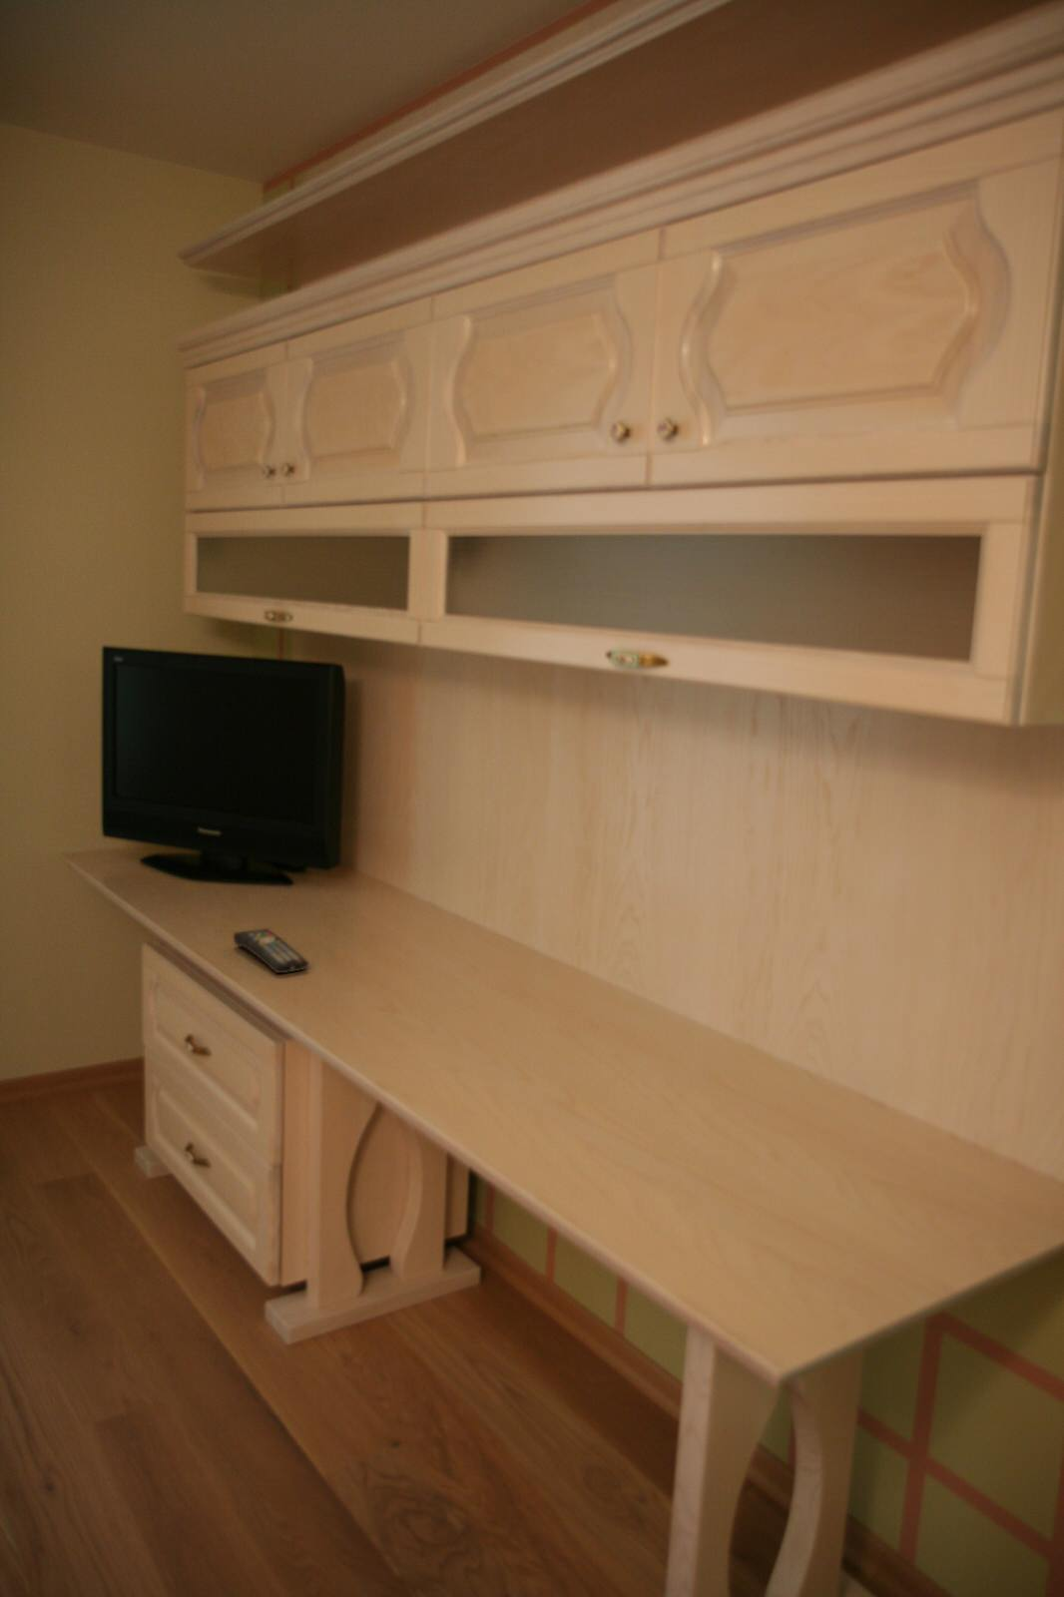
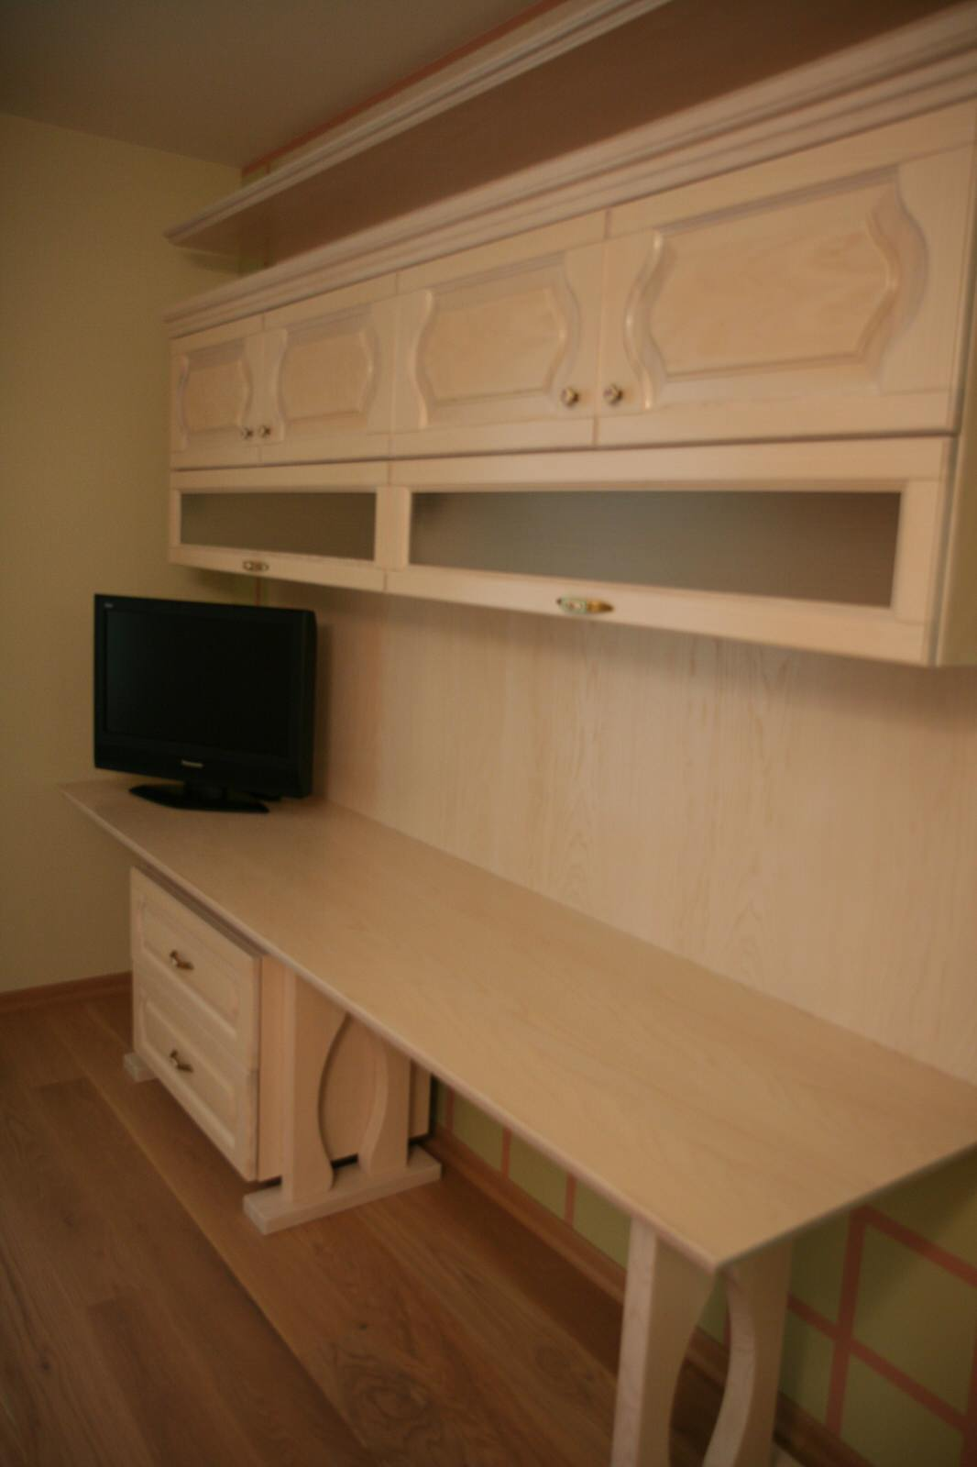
- remote control [233,927,310,974]
